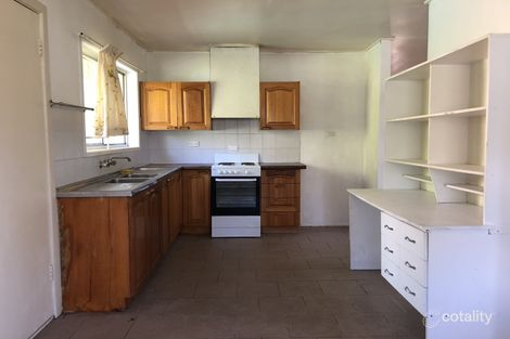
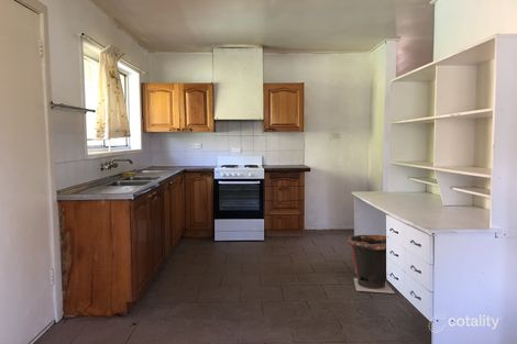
+ waste bin [348,234,396,295]
